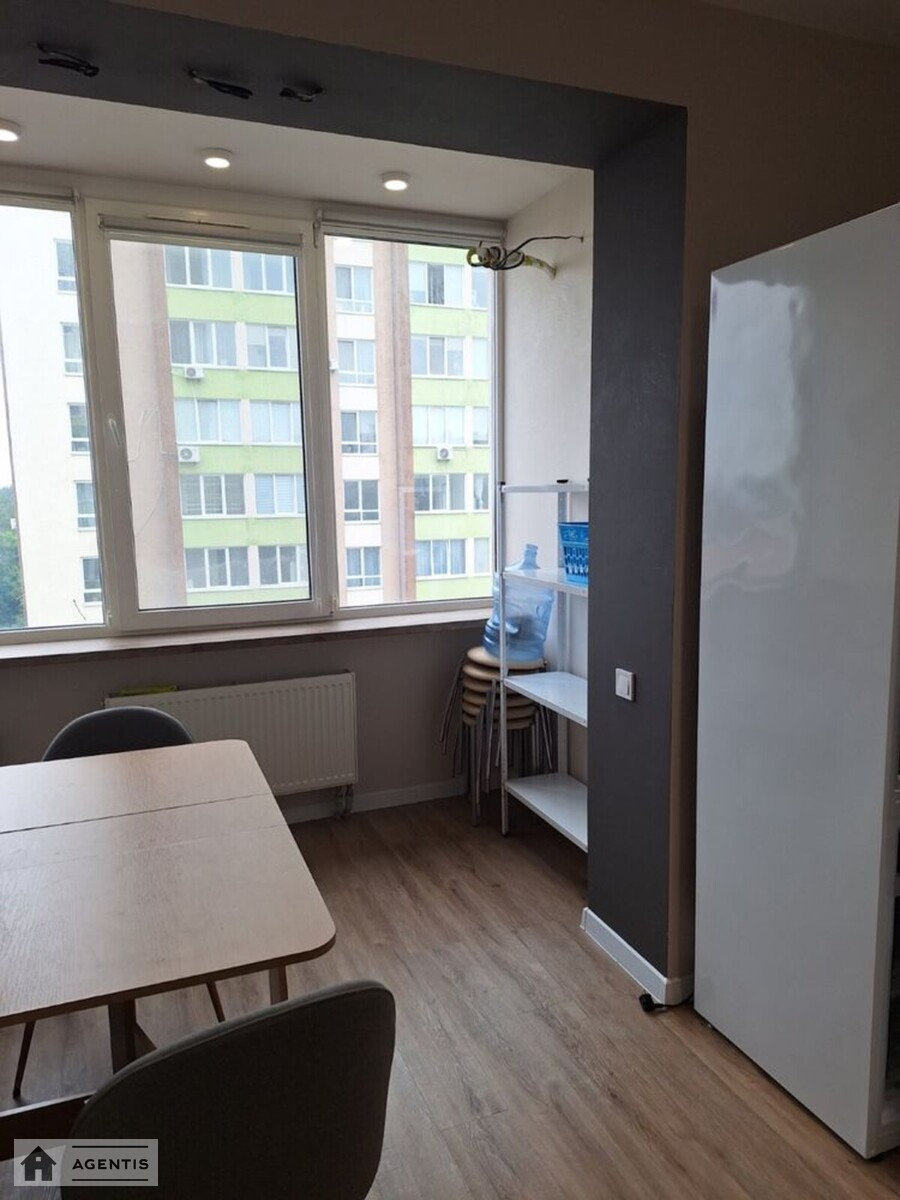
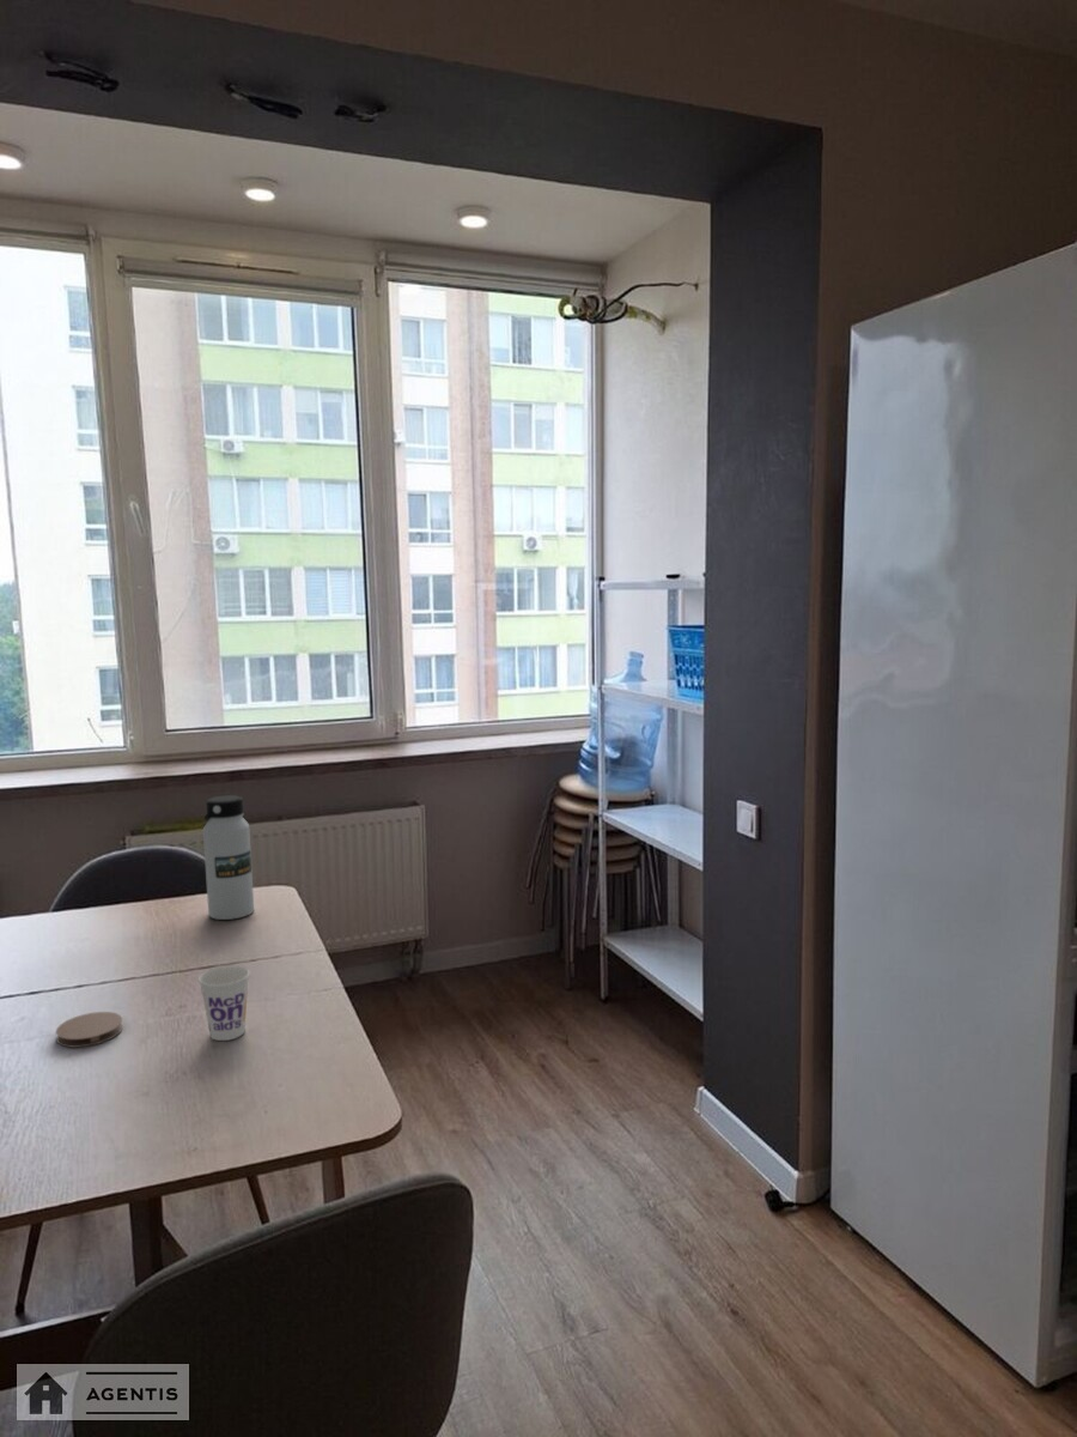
+ cup [197,965,251,1042]
+ coaster [55,1011,124,1048]
+ water bottle [202,794,255,921]
